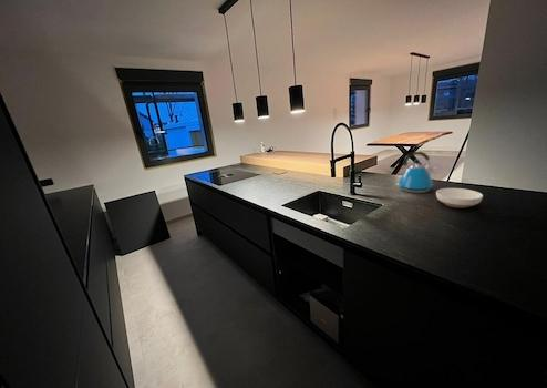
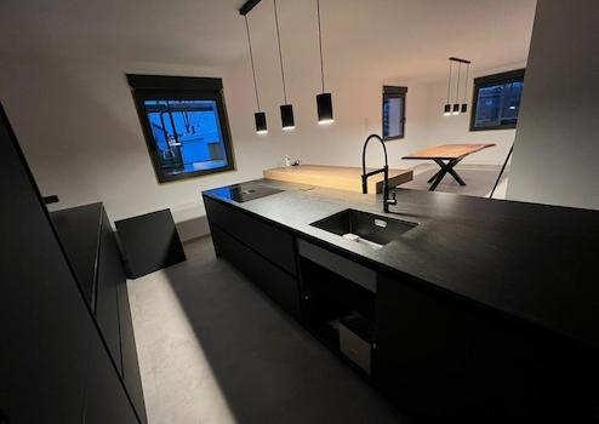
- bowl [435,187,484,208]
- kettle [394,151,436,194]
